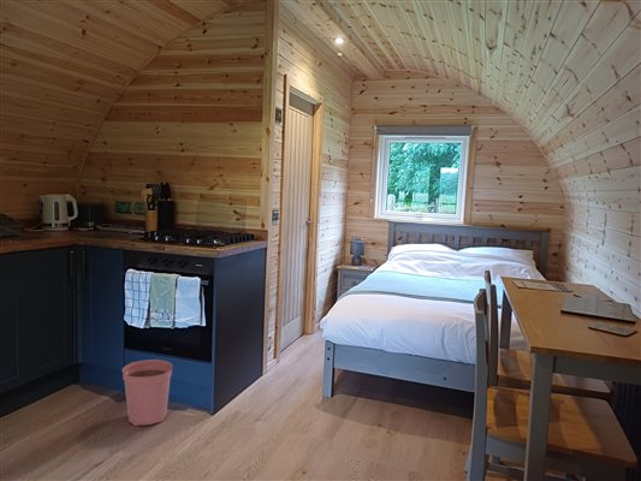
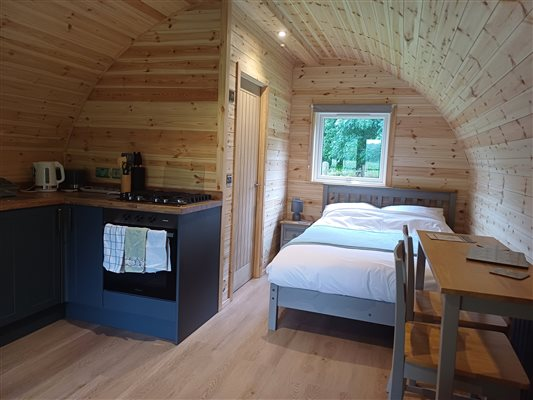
- plant pot [121,358,174,427]
